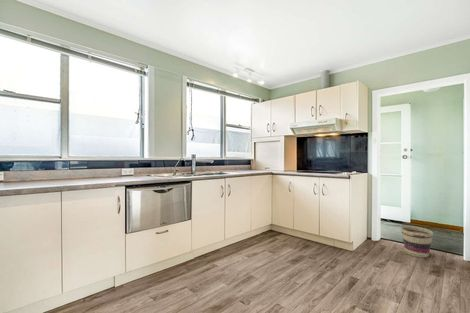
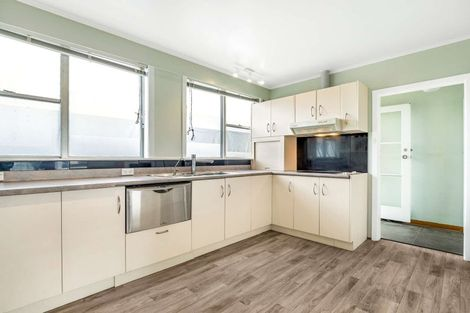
- basket [400,225,434,258]
